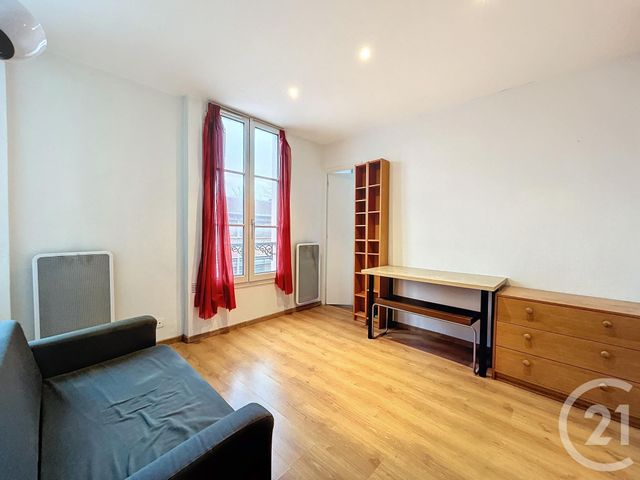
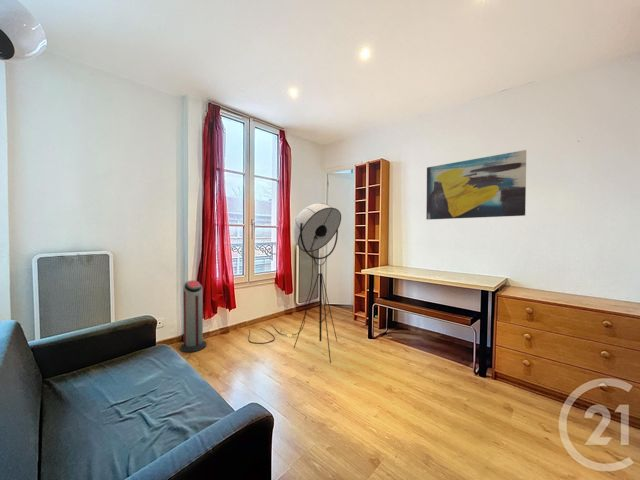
+ wall art [425,149,527,221]
+ air purifier [179,279,208,353]
+ floor lamp [247,202,342,364]
